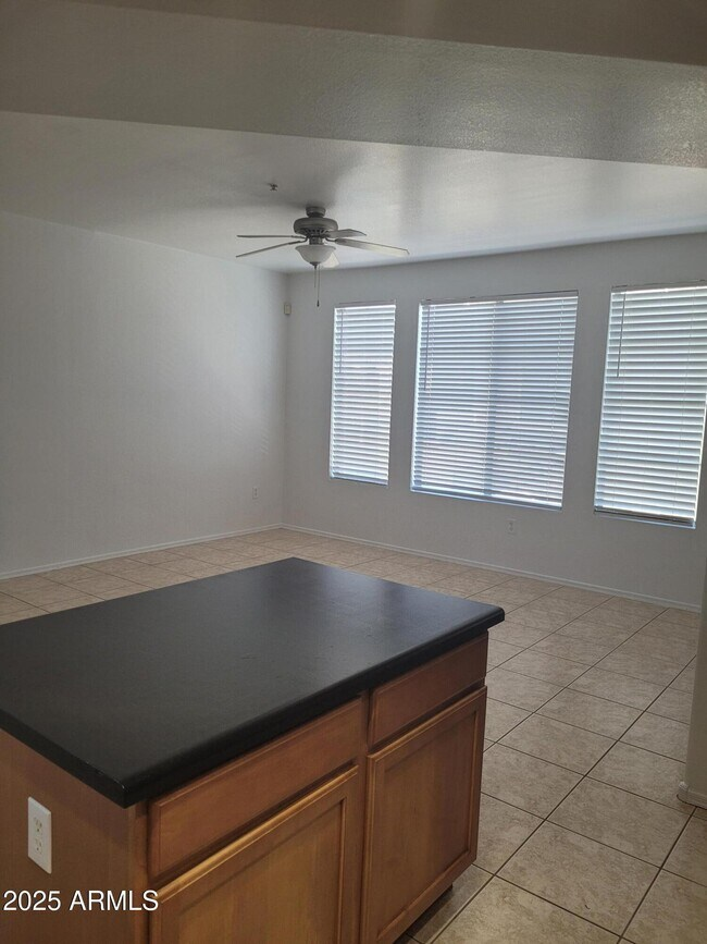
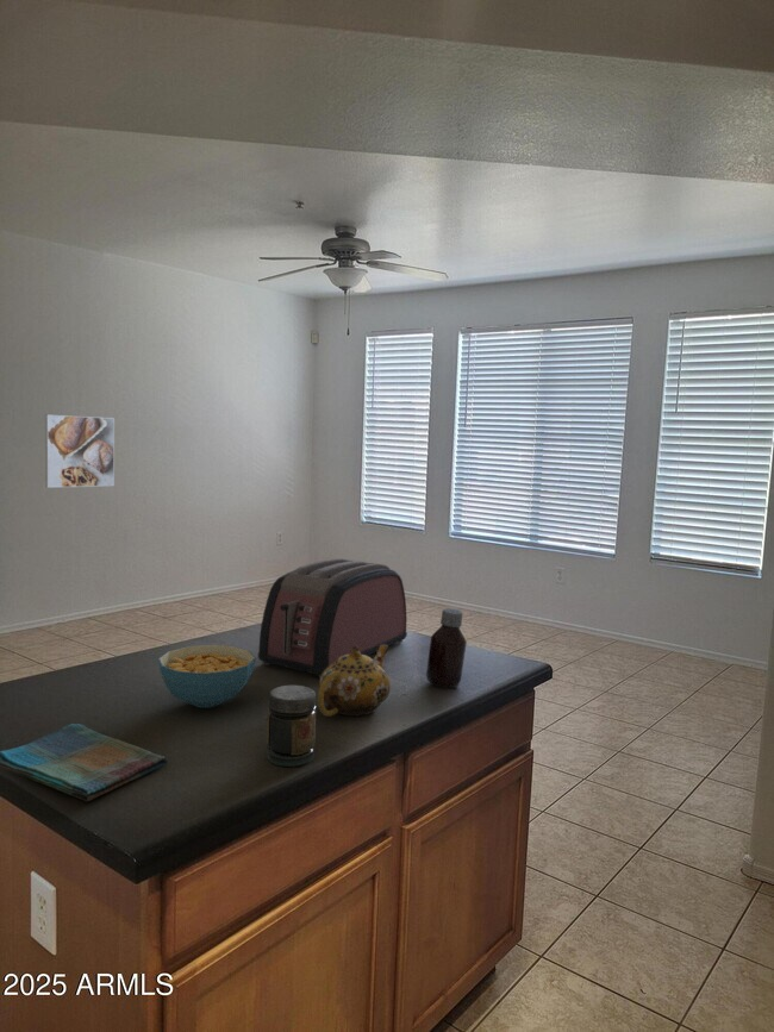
+ dish towel [0,723,168,802]
+ teapot [317,644,392,718]
+ jar [266,684,317,768]
+ cereal bowl [157,644,256,709]
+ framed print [44,413,116,489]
+ toaster [257,557,408,678]
+ bottle [425,607,468,689]
